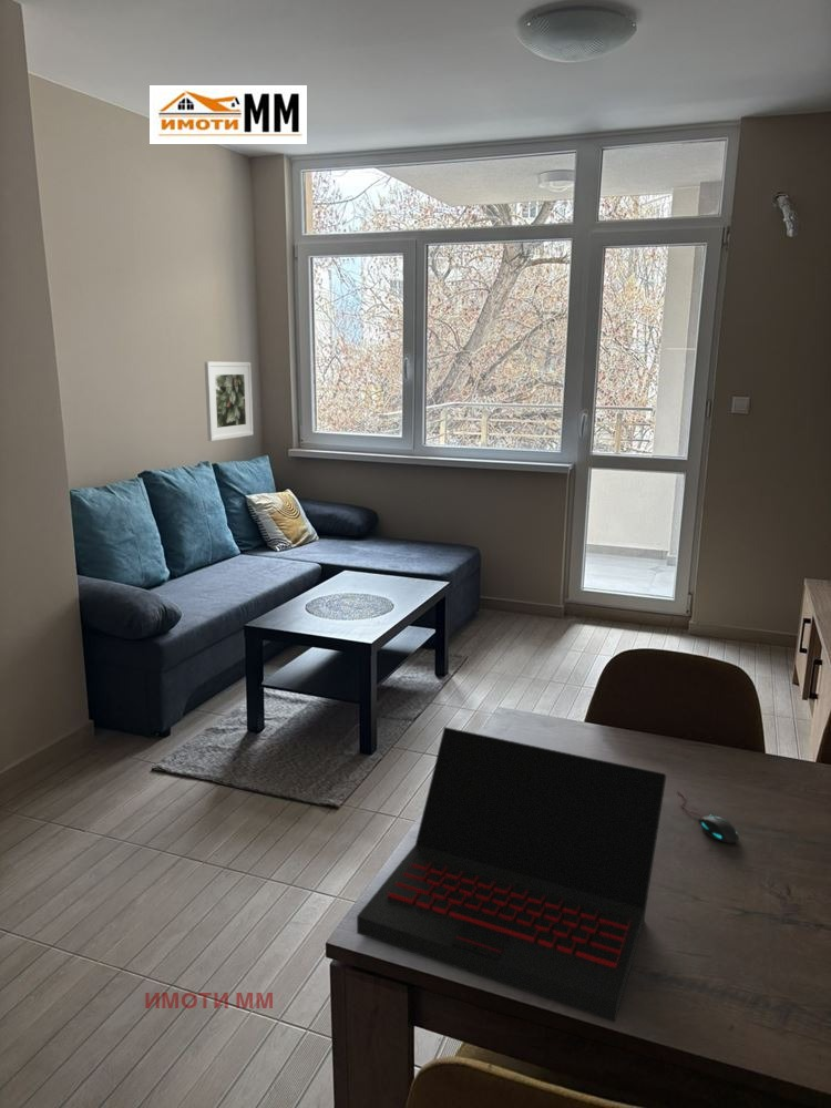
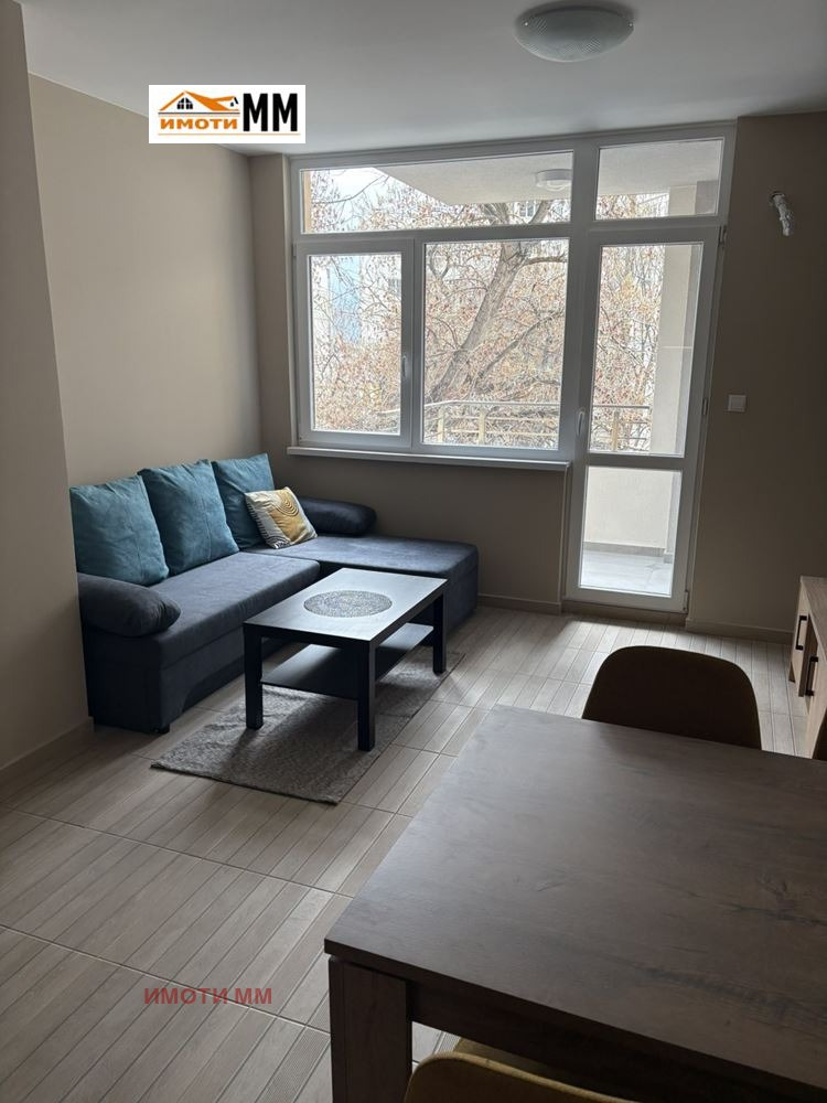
- laptop [356,726,667,1023]
- mouse [676,790,740,844]
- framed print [204,361,255,442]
